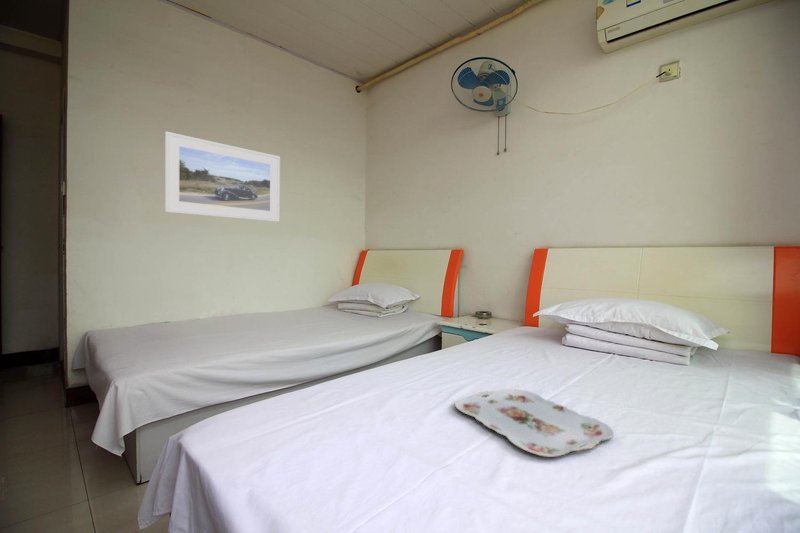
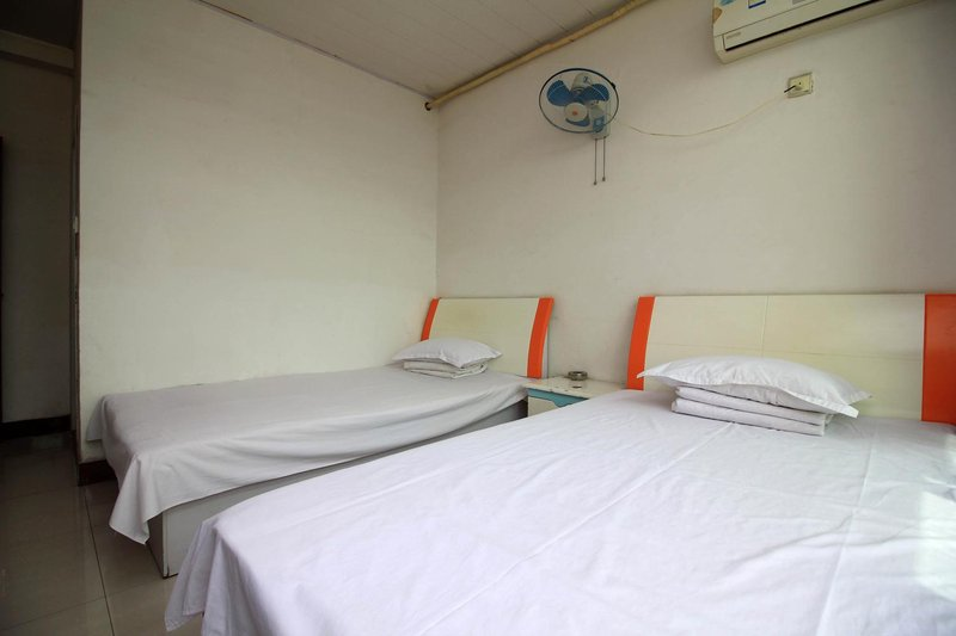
- serving tray [454,388,615,458]
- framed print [164,130,281,223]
